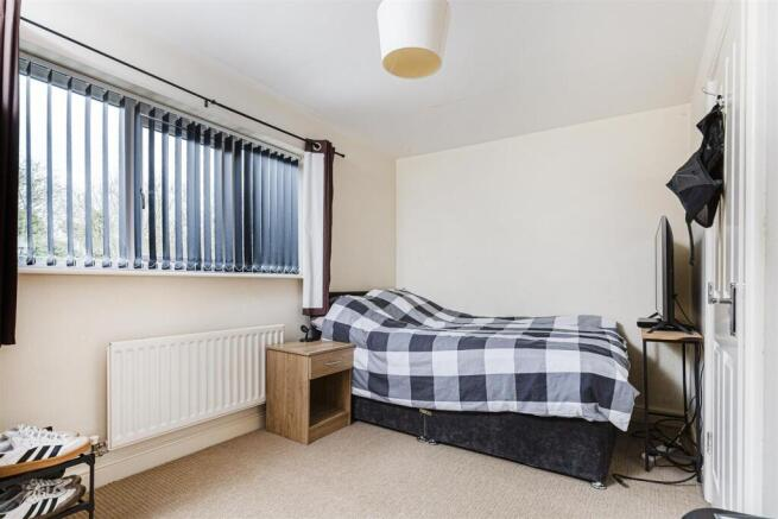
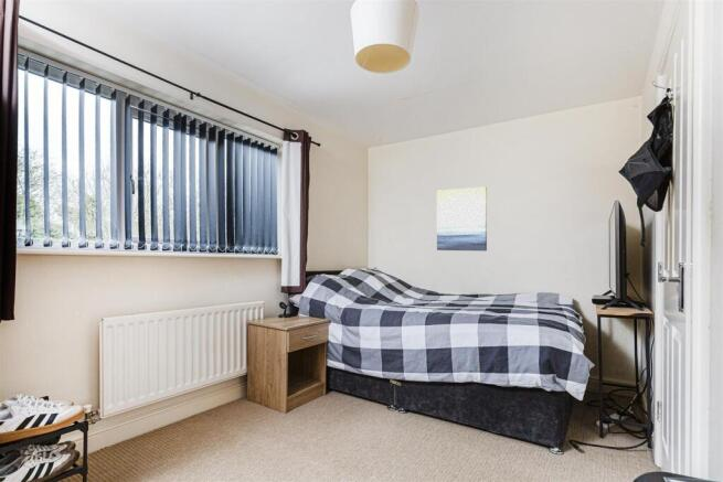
+ wall art [436,185,488,251]
